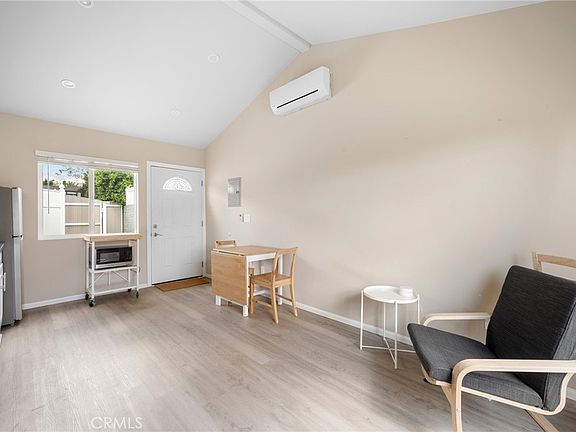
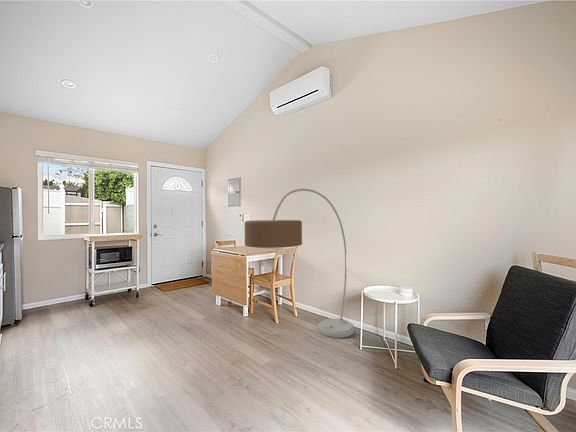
+ floor lamp [244,188,355,339]
